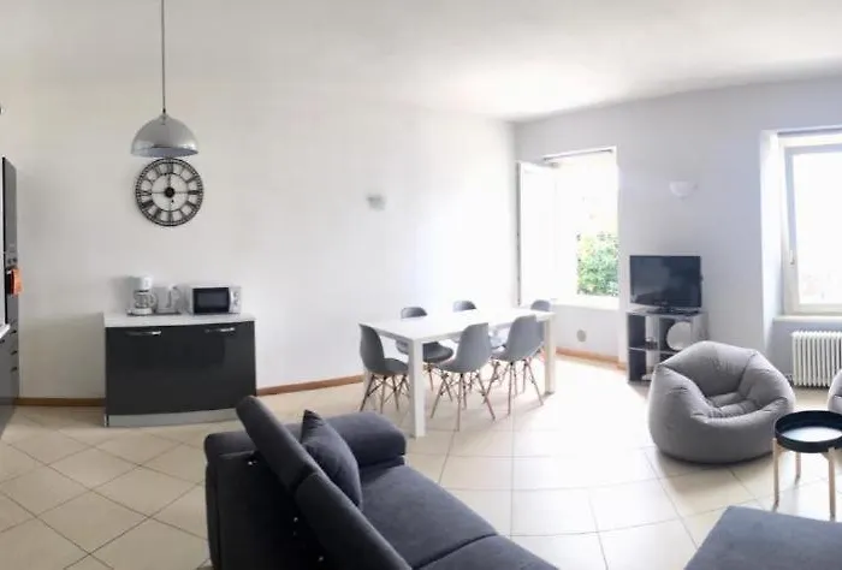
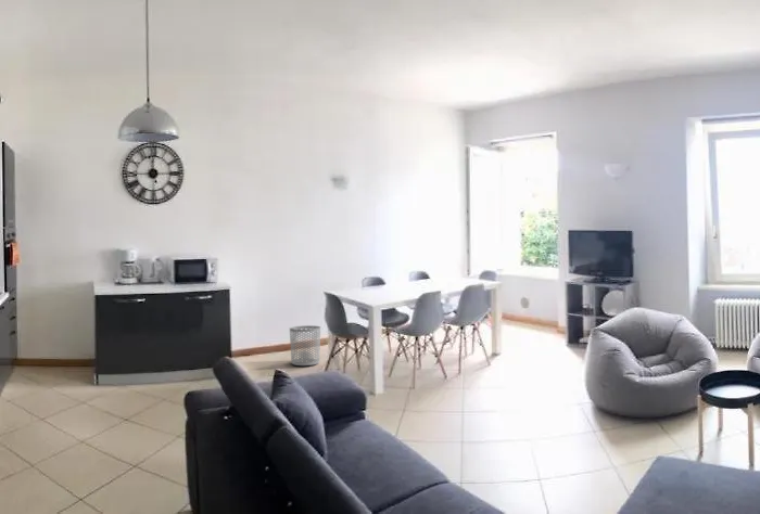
+ waste bin [289,324,321,367]
